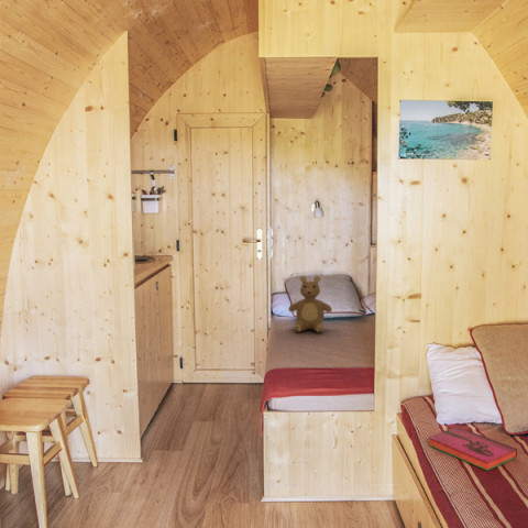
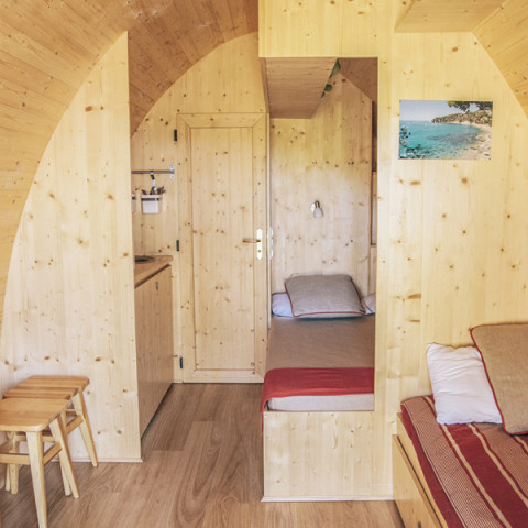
- teddy bear [287,275,333,333]
- hardback book [427,426,518,472]
